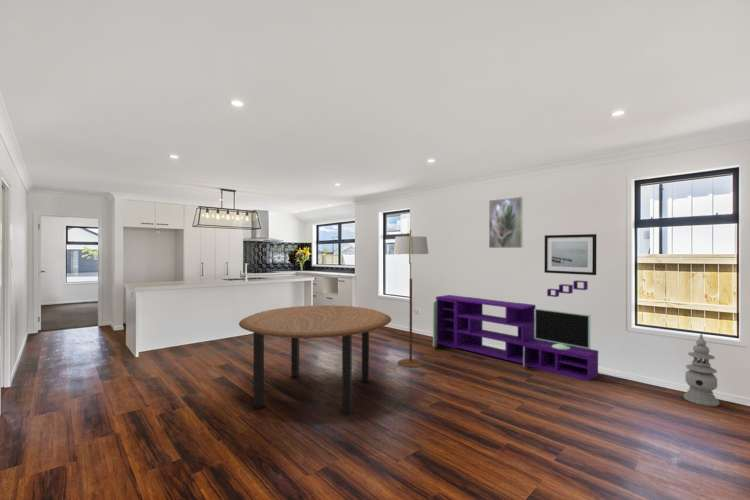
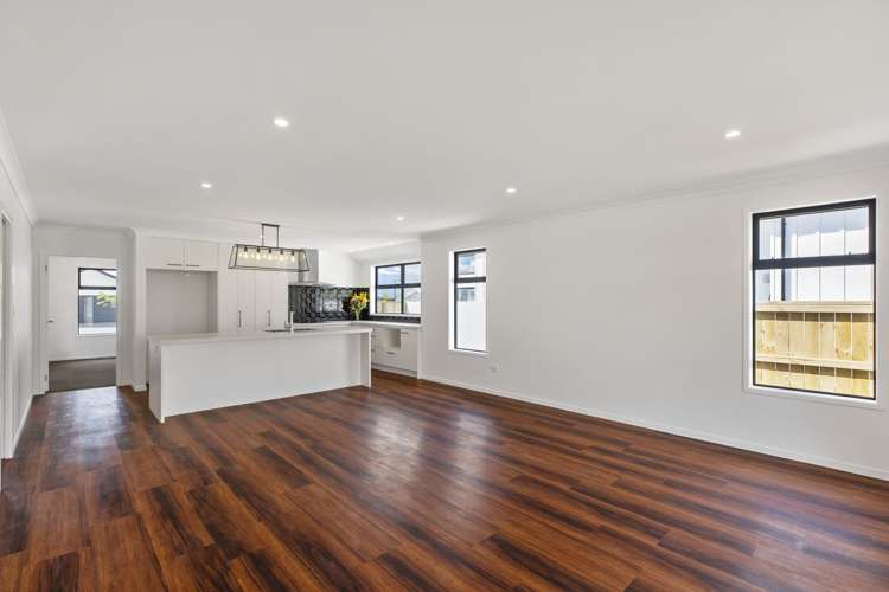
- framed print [488,196,524,249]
- lantern [683,333,720,407]
- media console [432,279,599,382]
- dining table [238,304,392,416]
- floor lamp [392,228,430,369]
- wall art [543,233,597,276]
